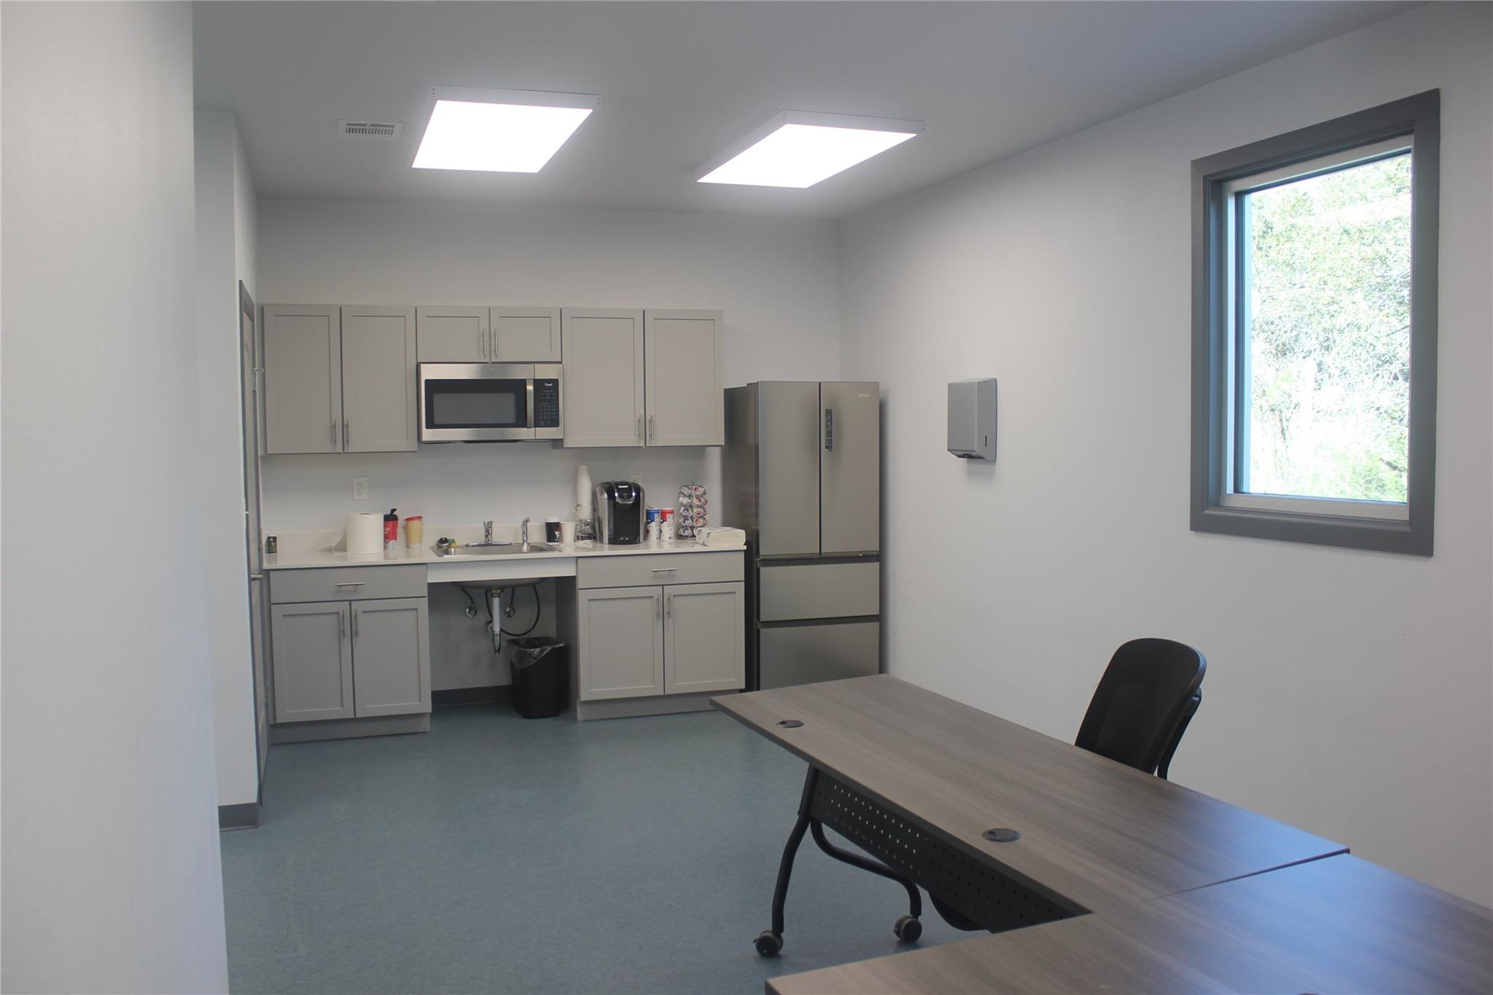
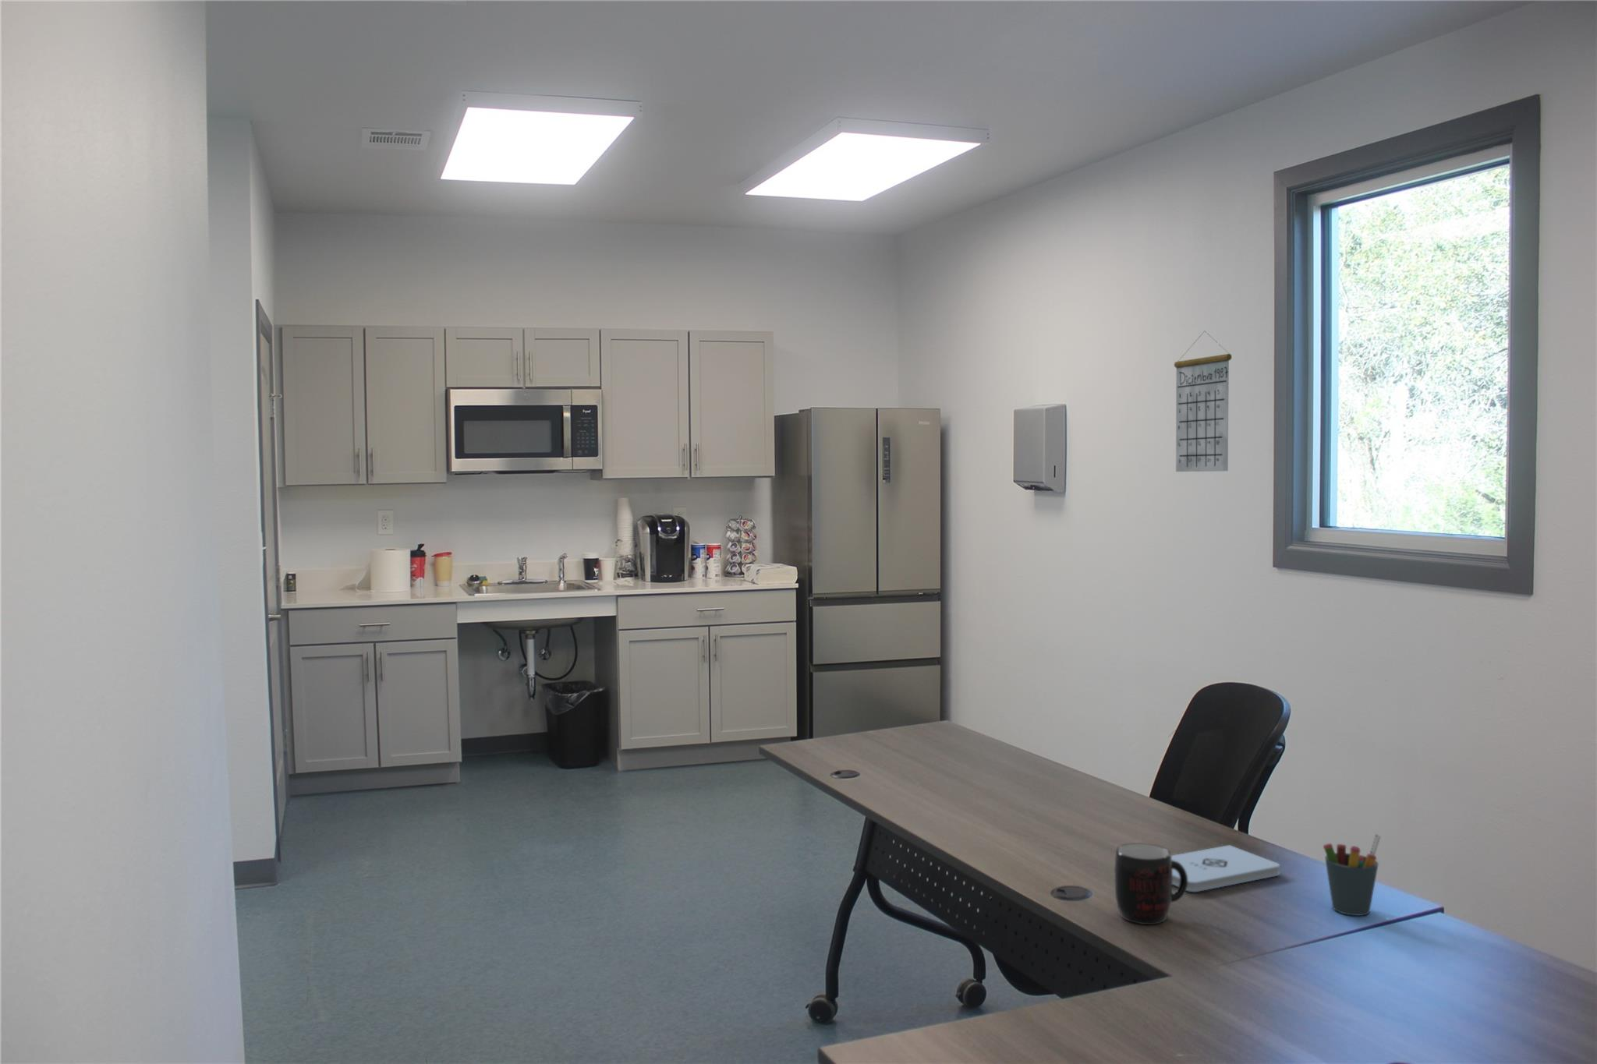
+ notepad [1171,844,1280,893]
+ pen holder [1323,832,1381,917]
+ mug [1114,842,1187,925]
+ calendar [1173,330,1232,473]
